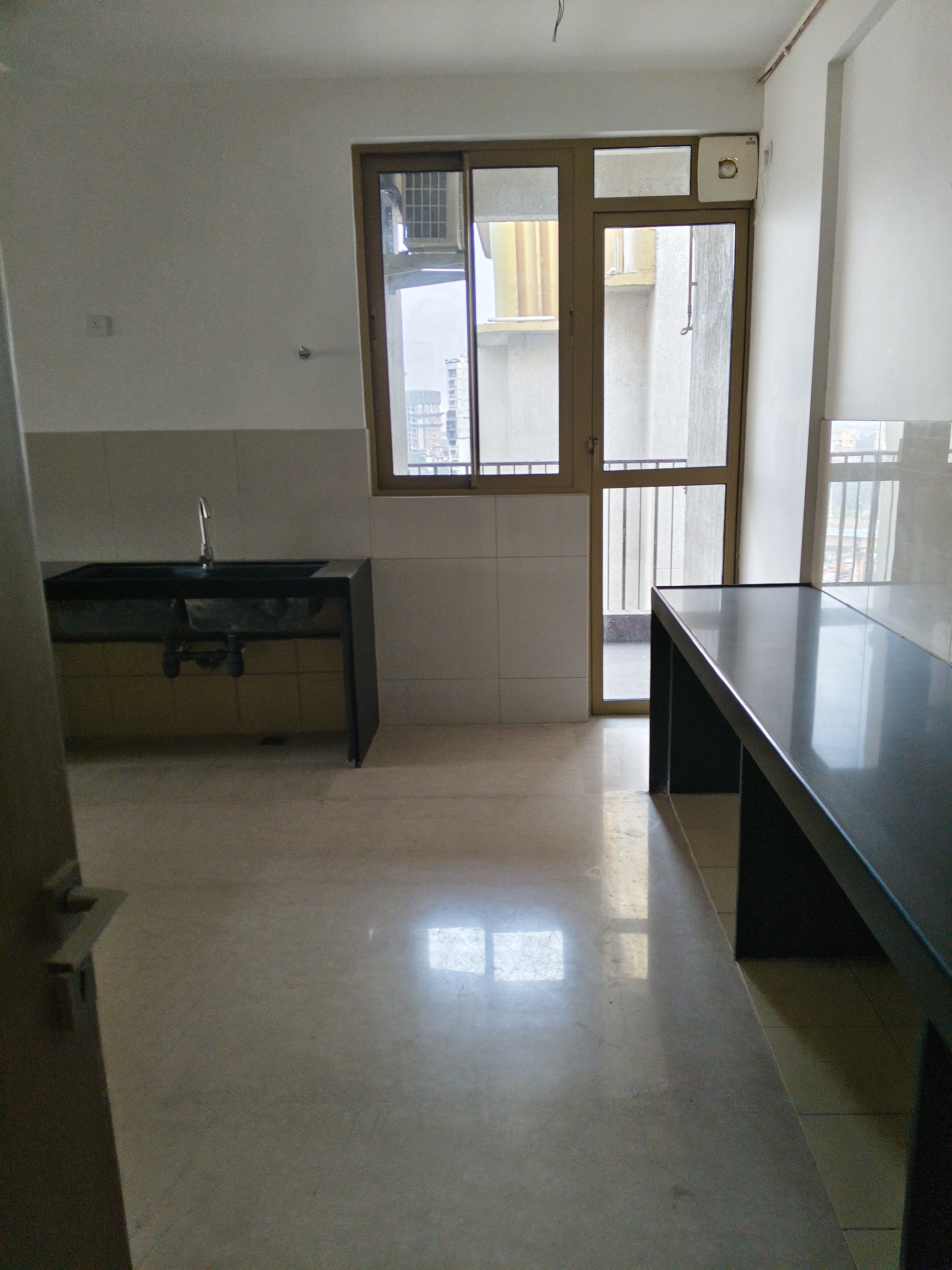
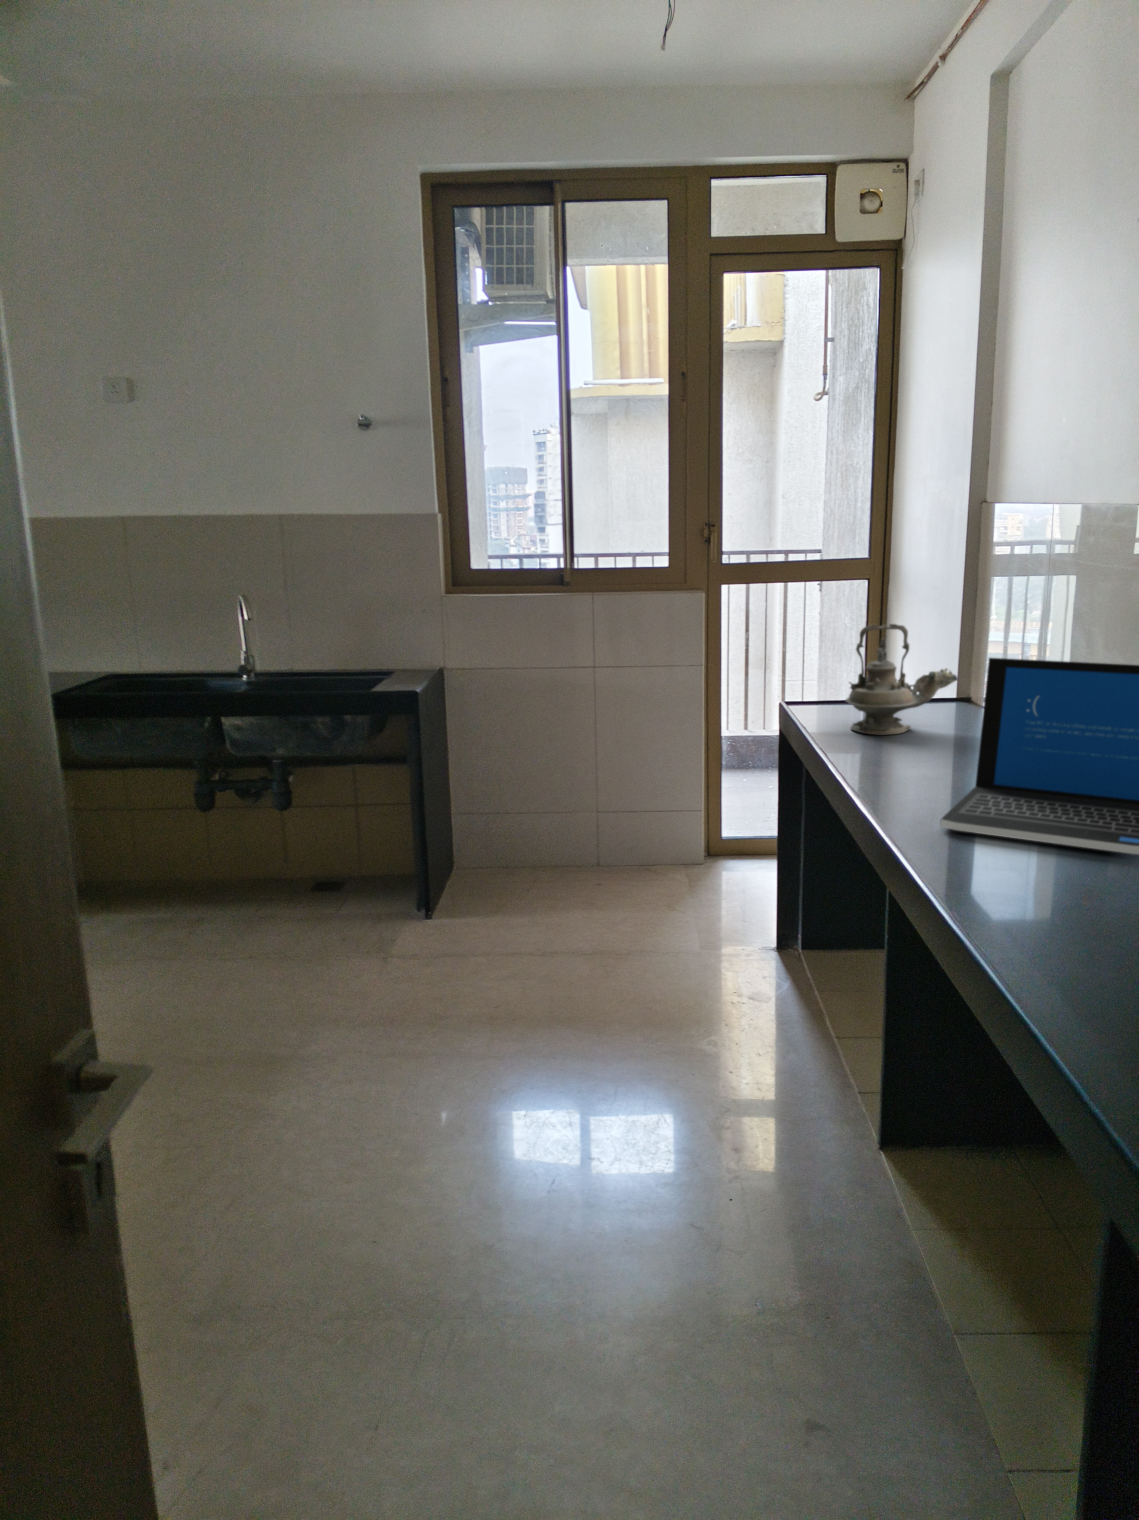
+ laptop [940,657,1139,855]
+ teapot [845,624,958,736]
